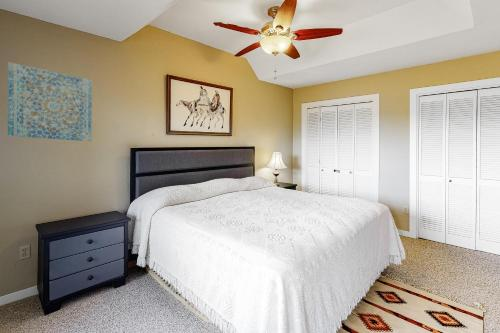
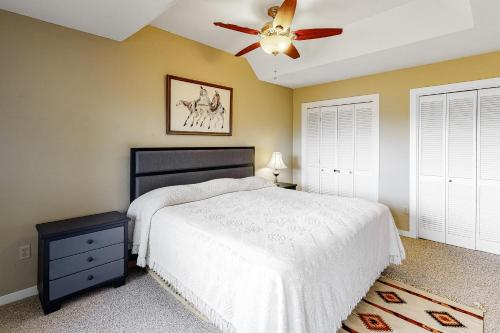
- wall art [7,61,93,142]
